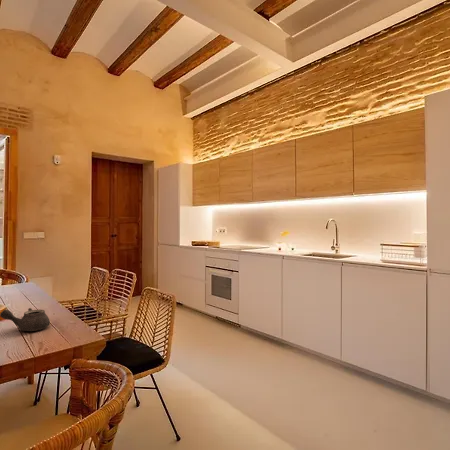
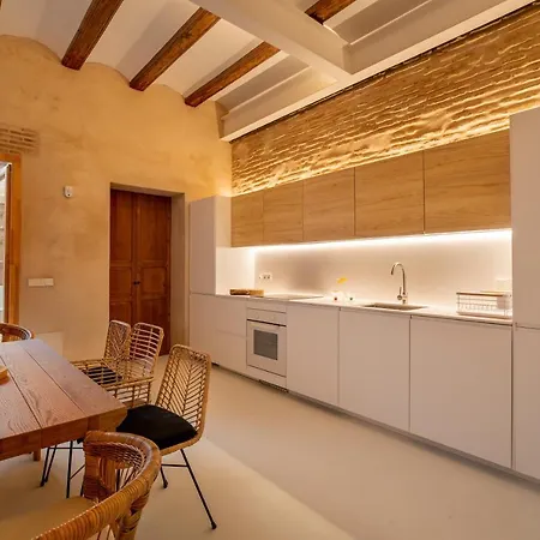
- teapot [0,307,51,332]
